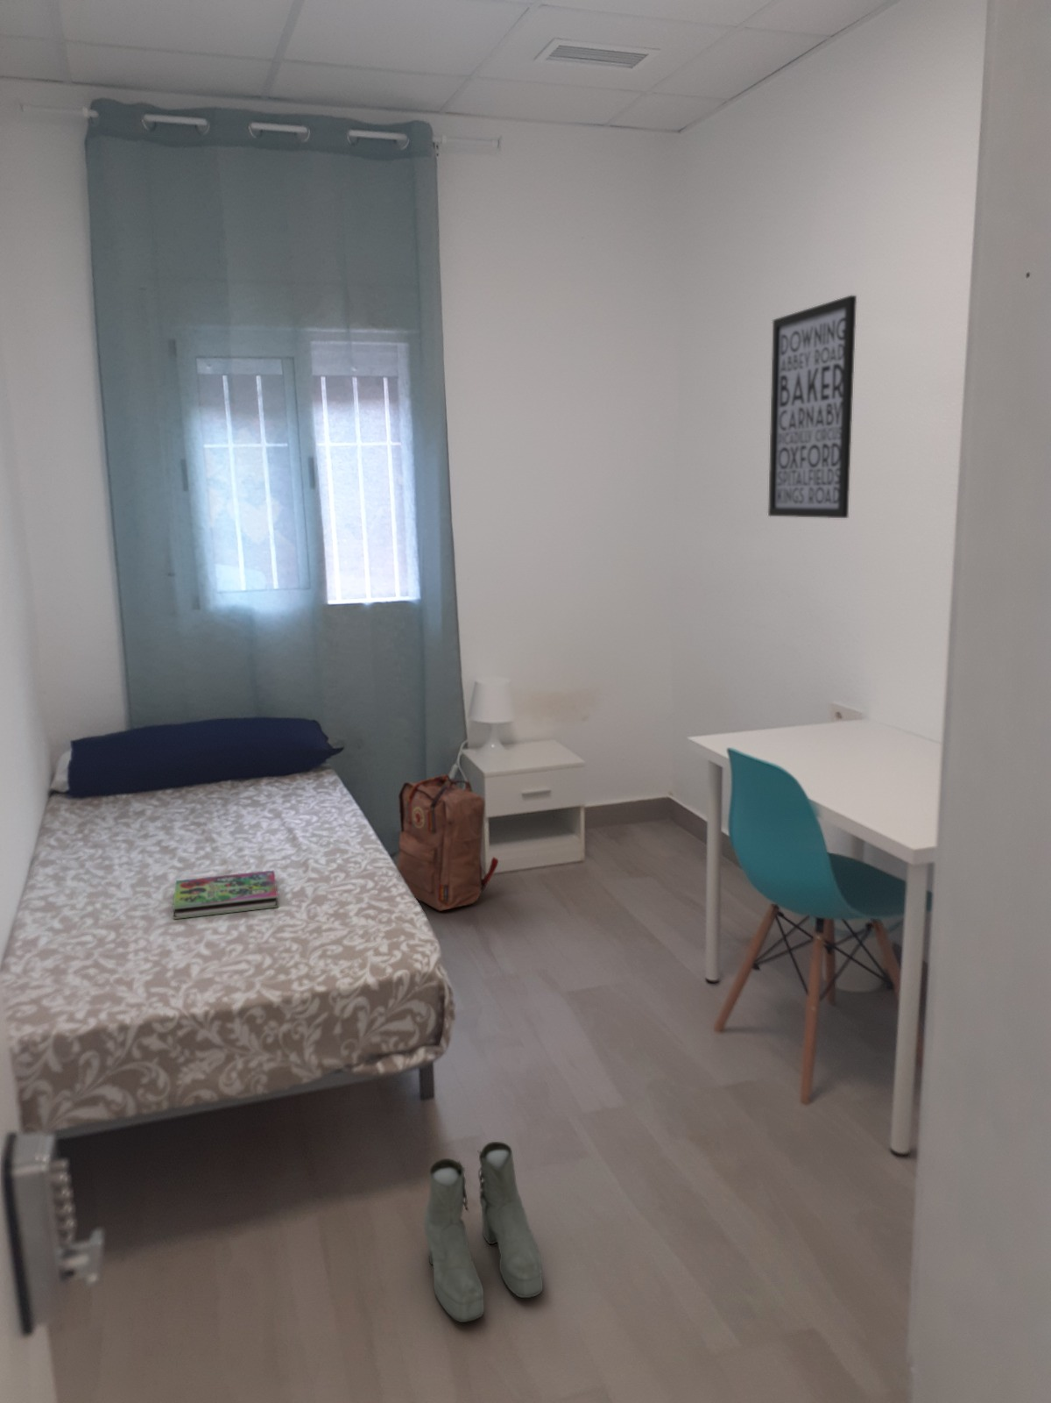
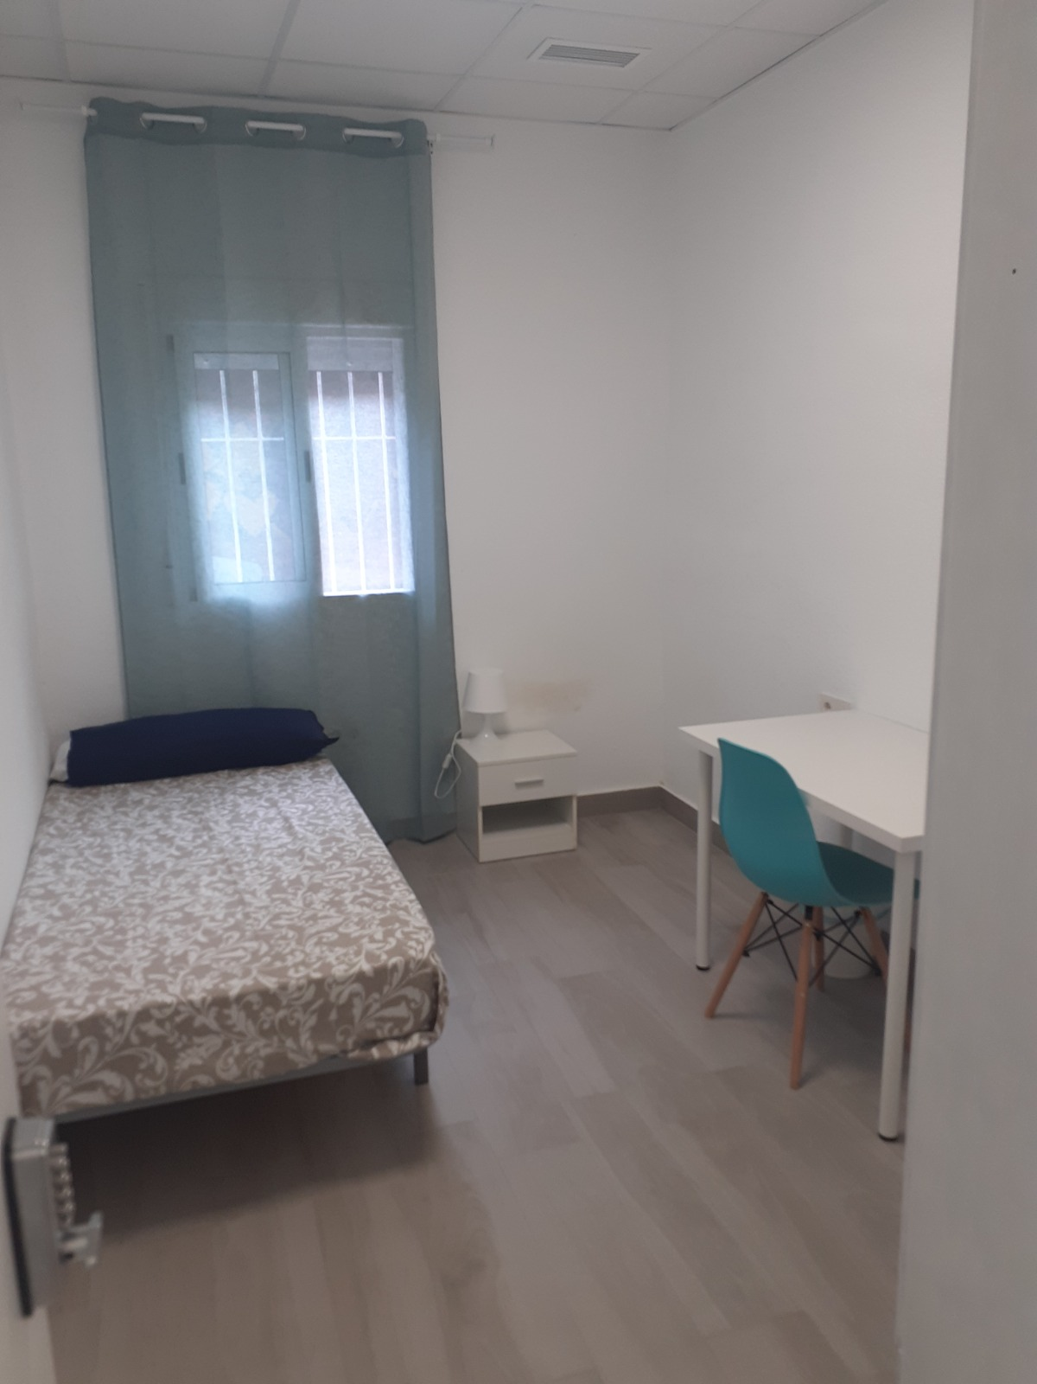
- backpack [396,774,499,911]
- boots [423,1141,544,1323]
- wall art [767,295,858,519]
- book [171,869,279,920]
